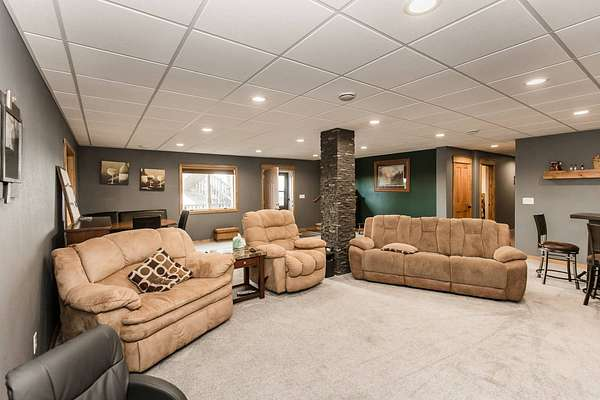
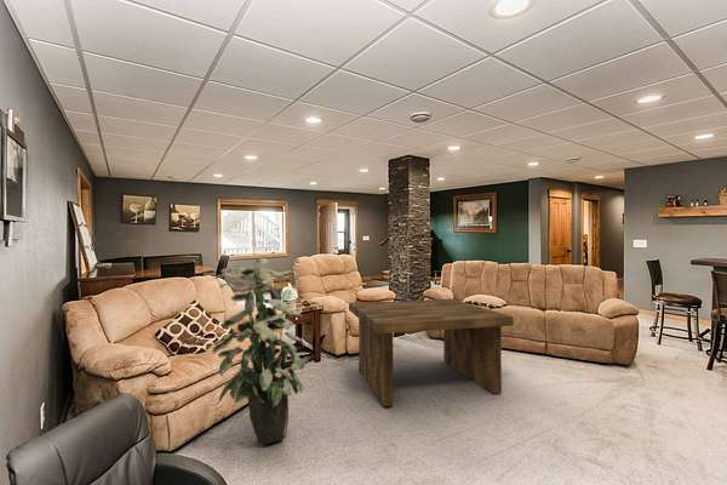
+ coffee table [348,298,515,407]
+ indoor plant [212,257,311,445]
